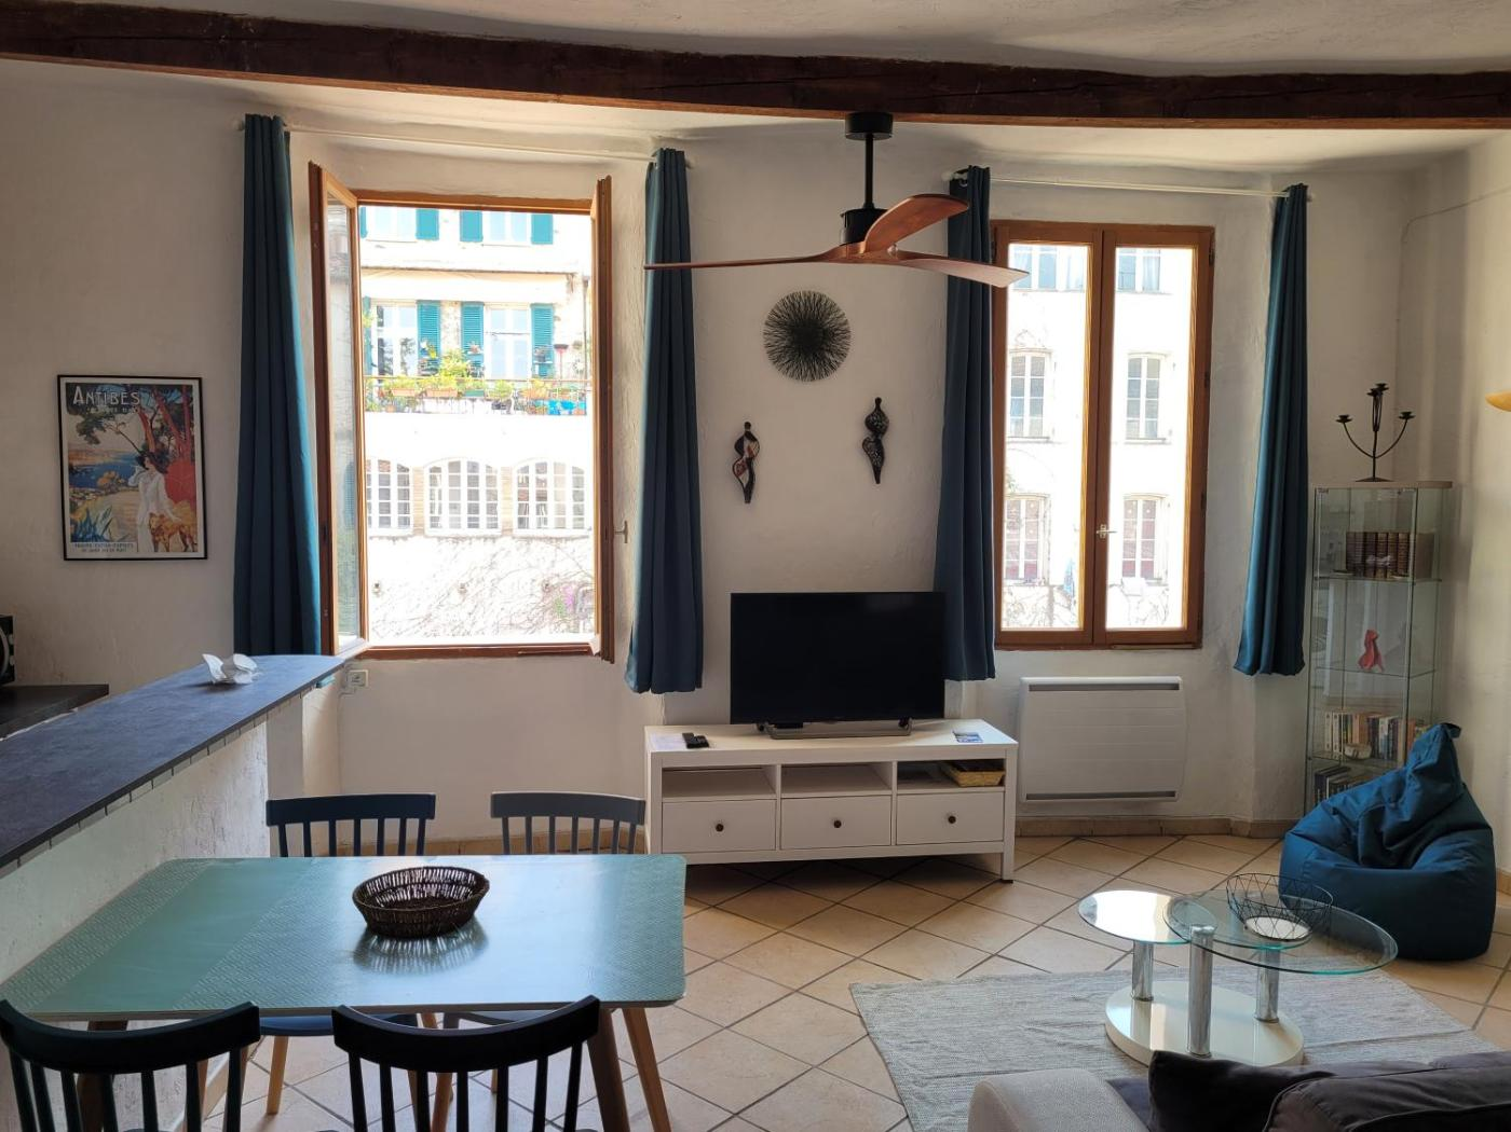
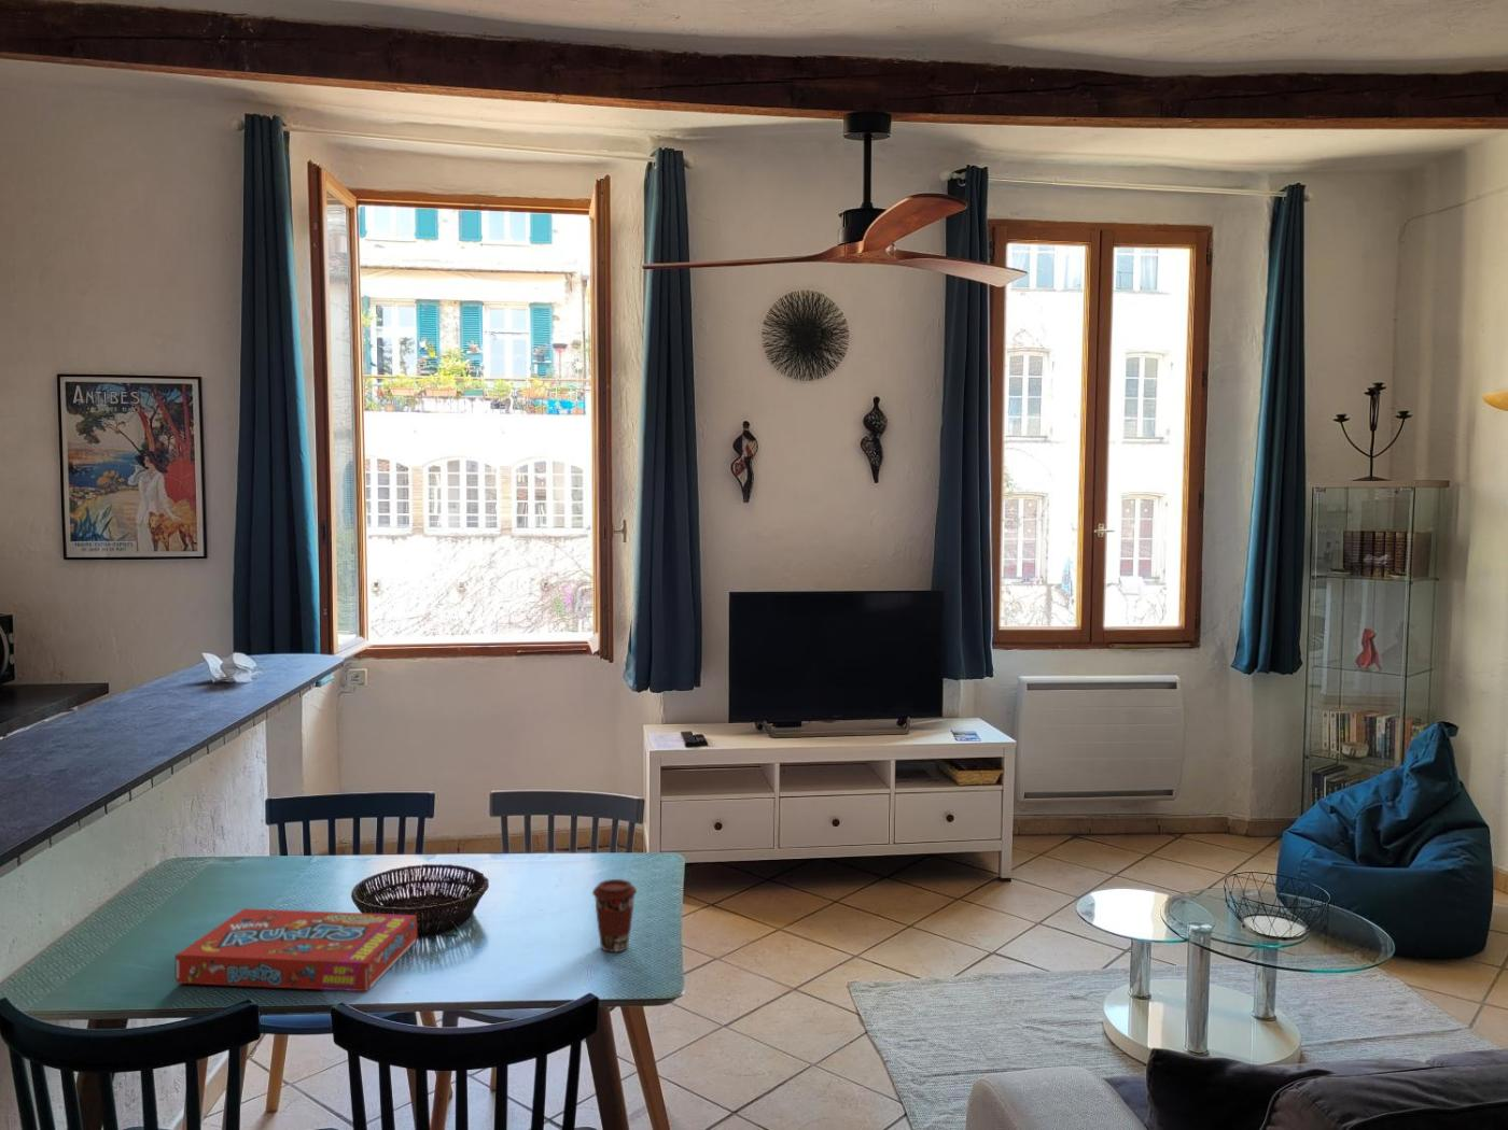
+ snack box [175,907,418,992]
+ coffee cup [591,878,638,952]
